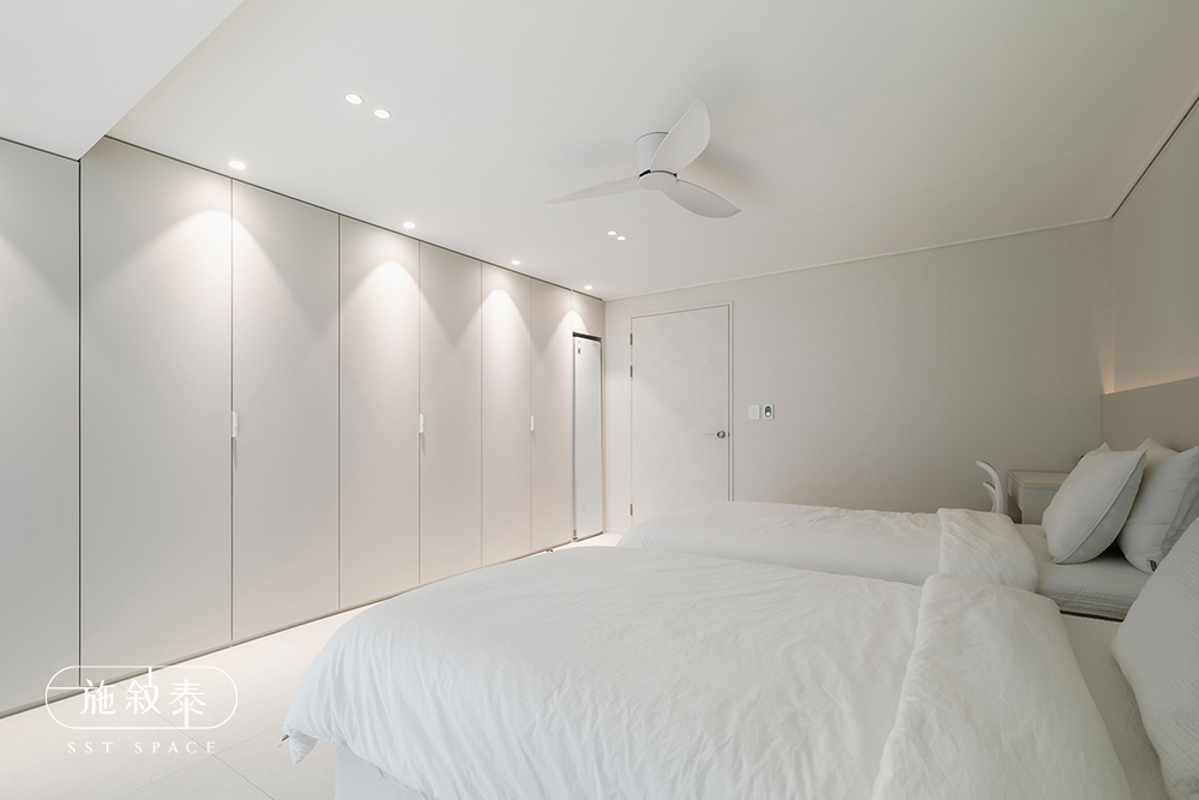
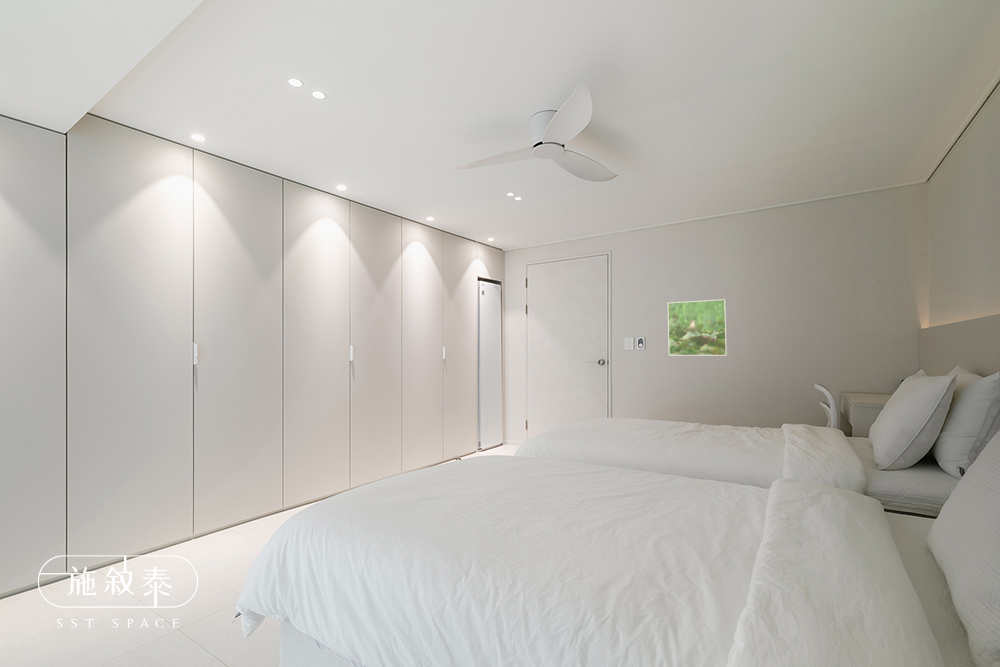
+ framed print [667,298,728,356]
